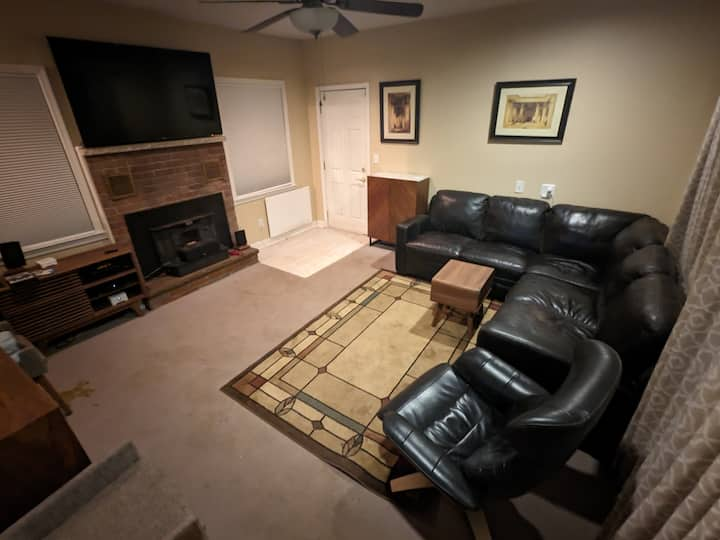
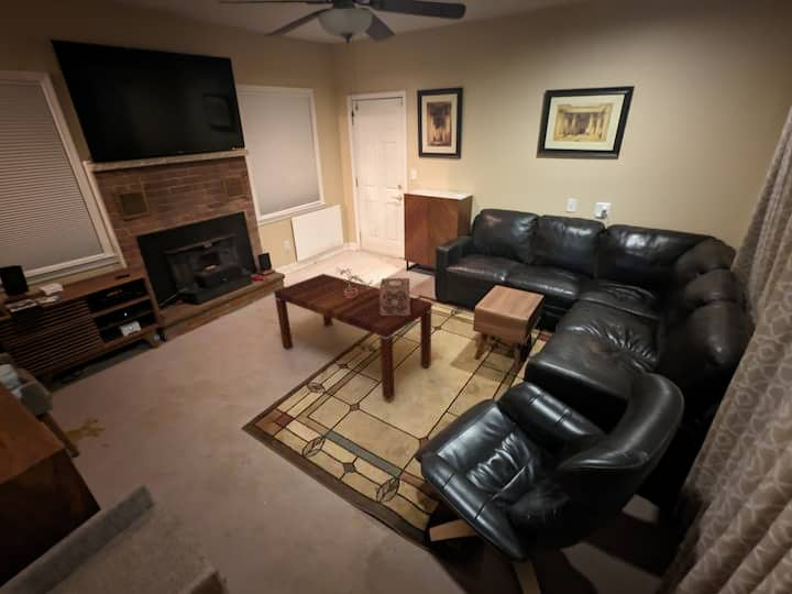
+ decorative box [378,277,410,315]
+ potted plant [334,266,374,298]
+ coffee table [273,273,432,400]
